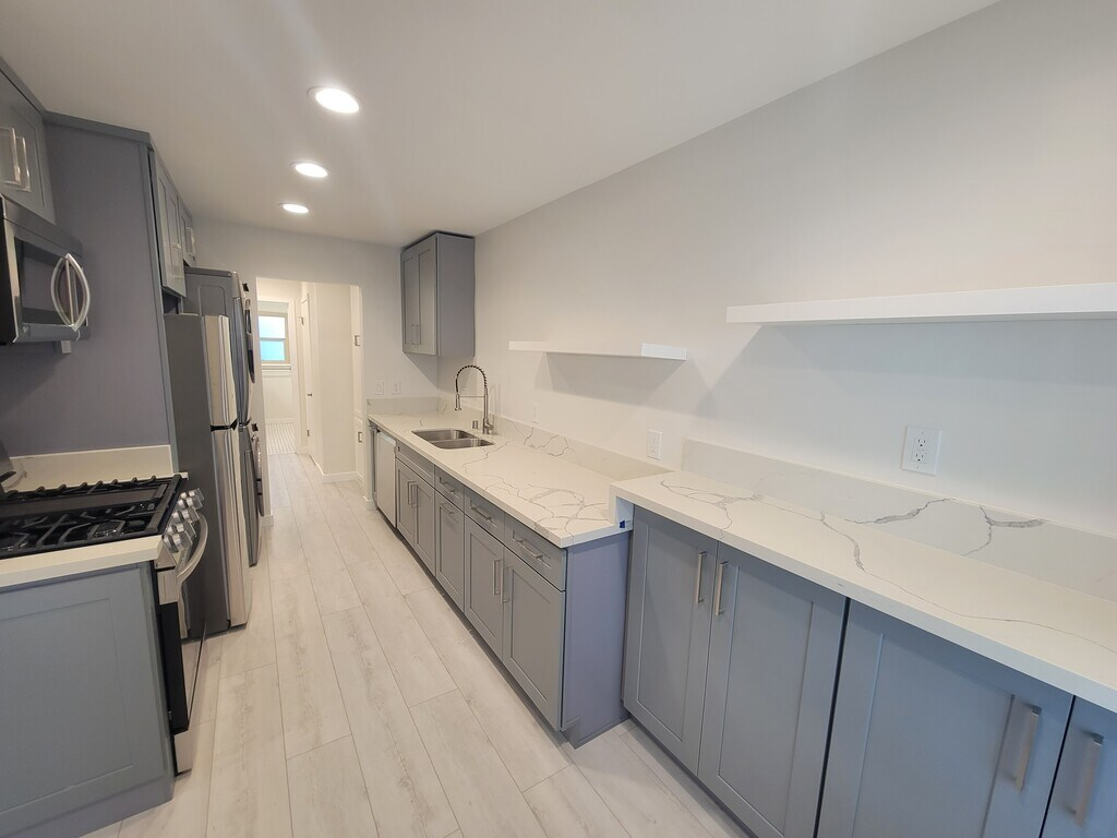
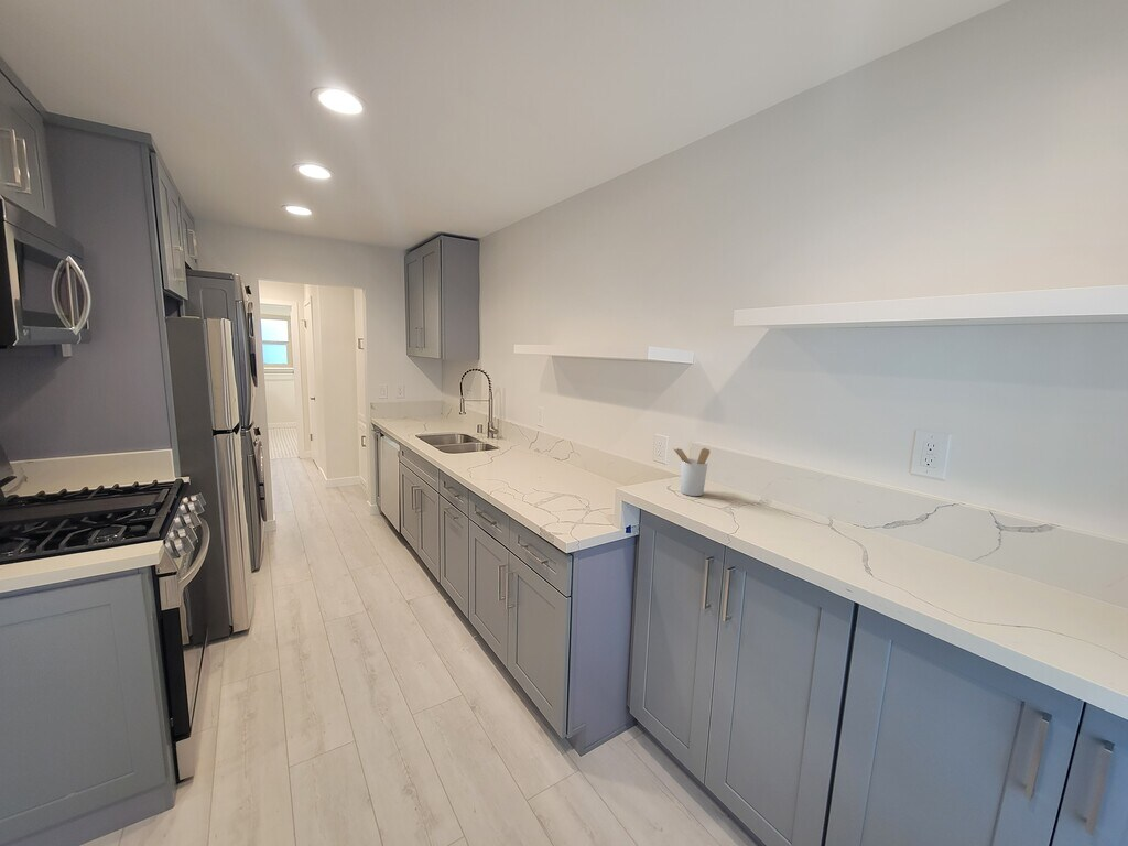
+ utensil holder [672,447,711,497]
